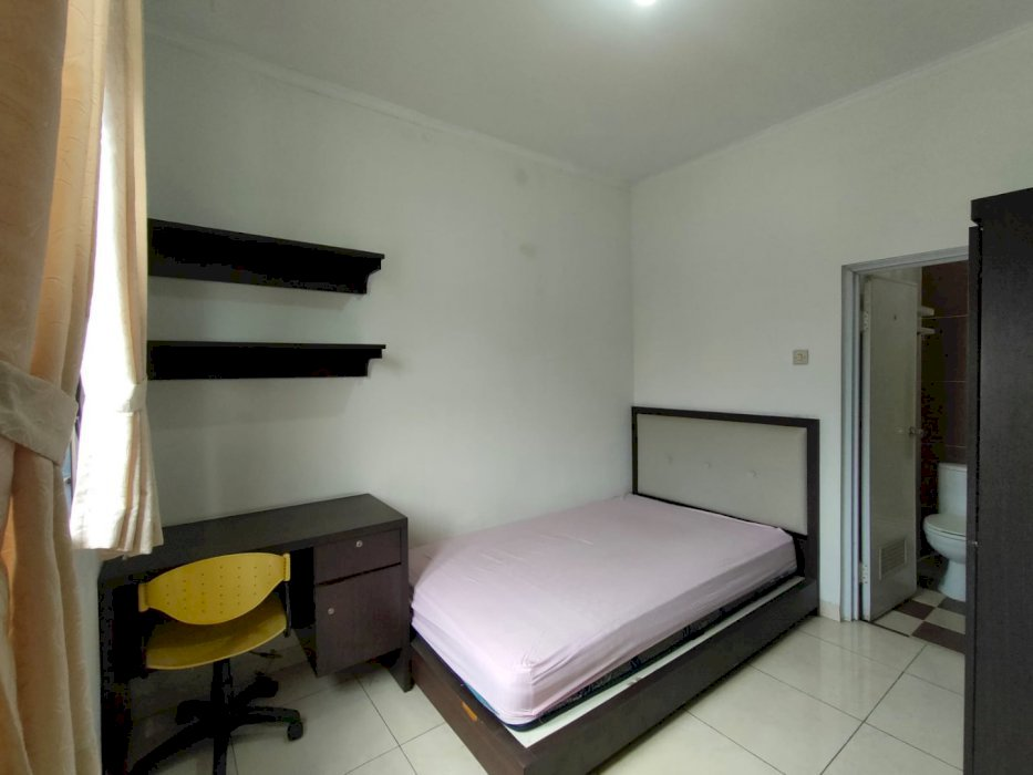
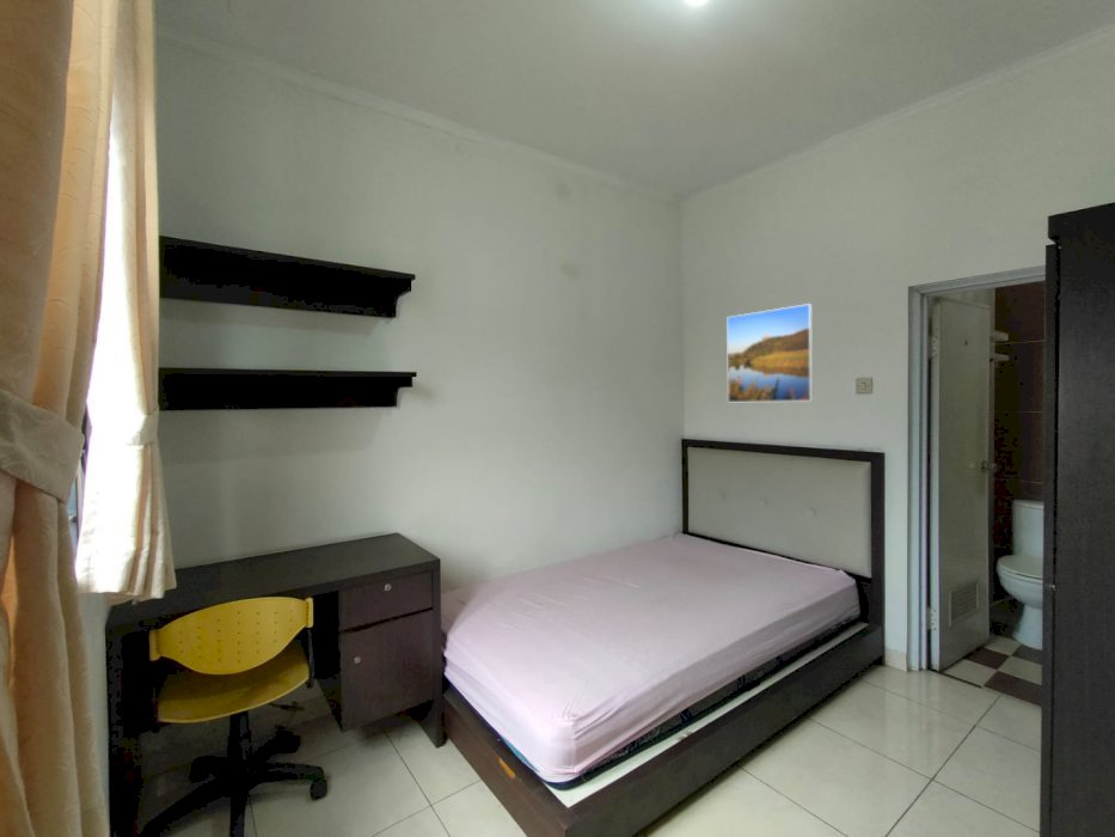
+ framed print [725,303,814,403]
